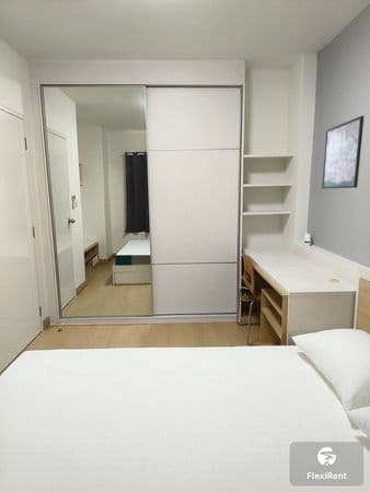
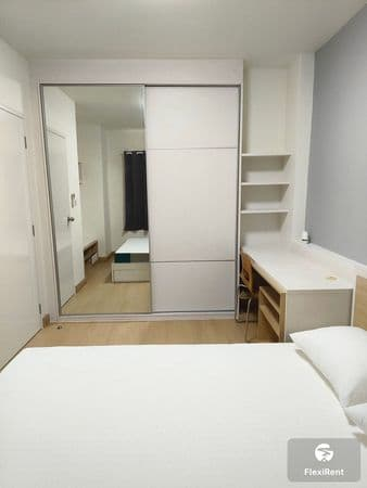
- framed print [321,115,366,189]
